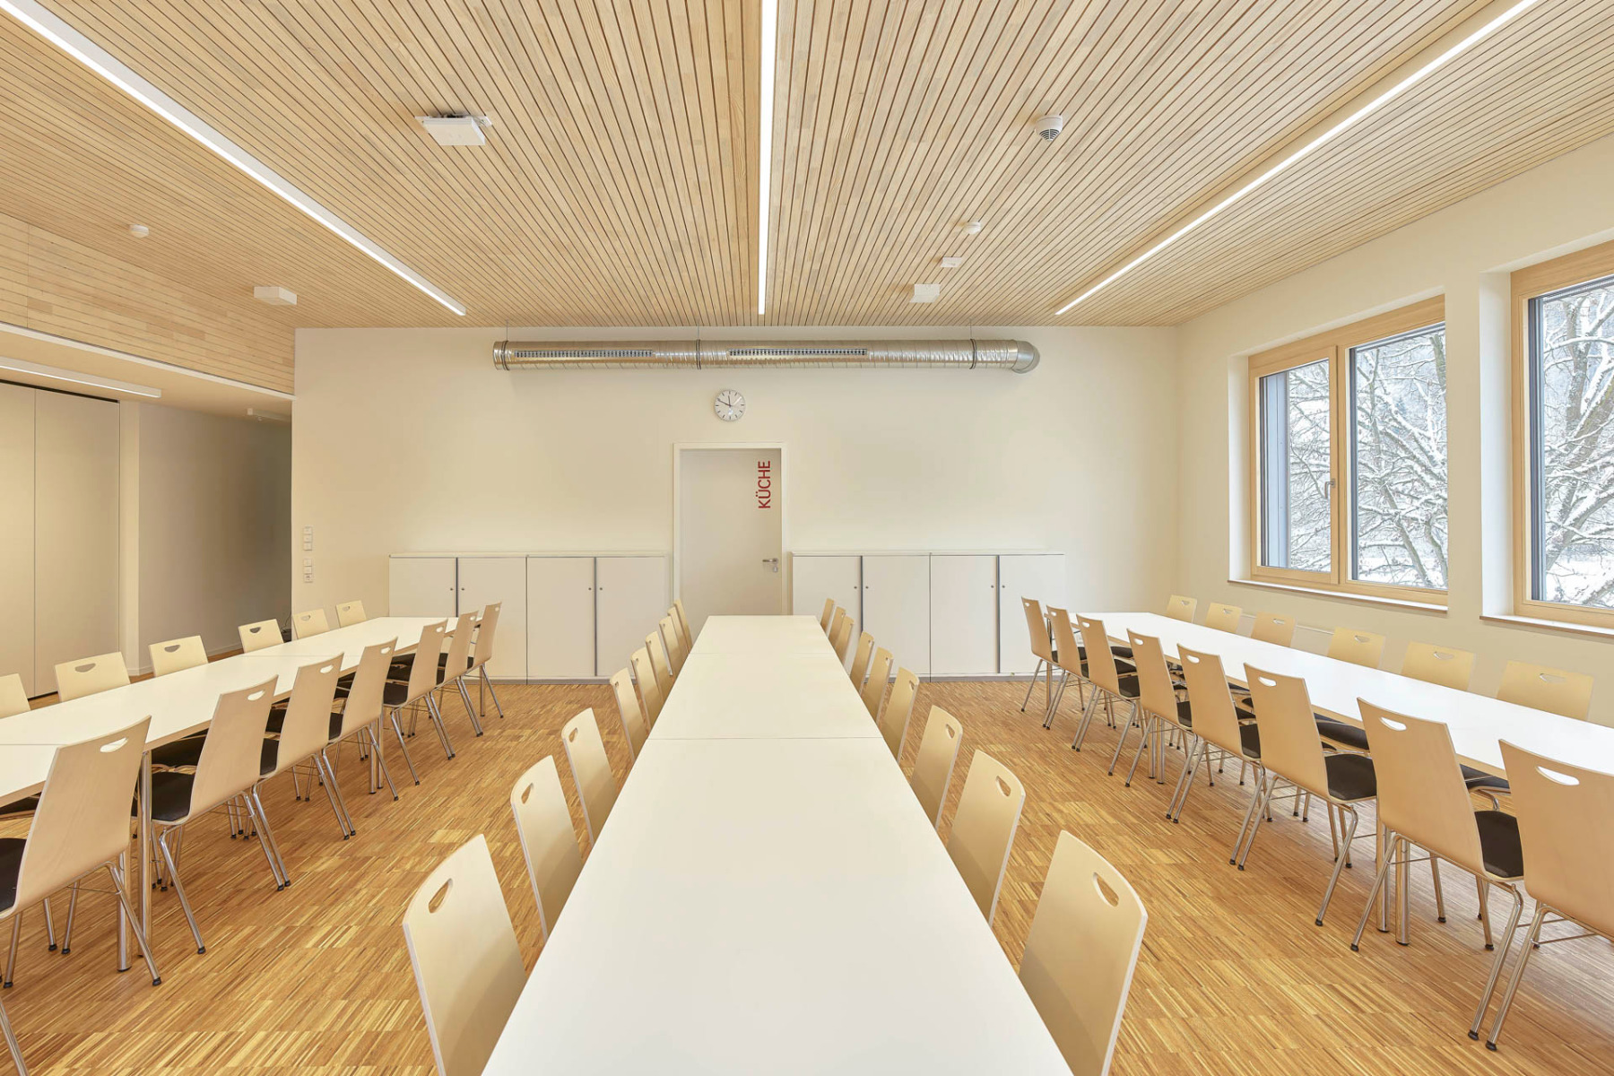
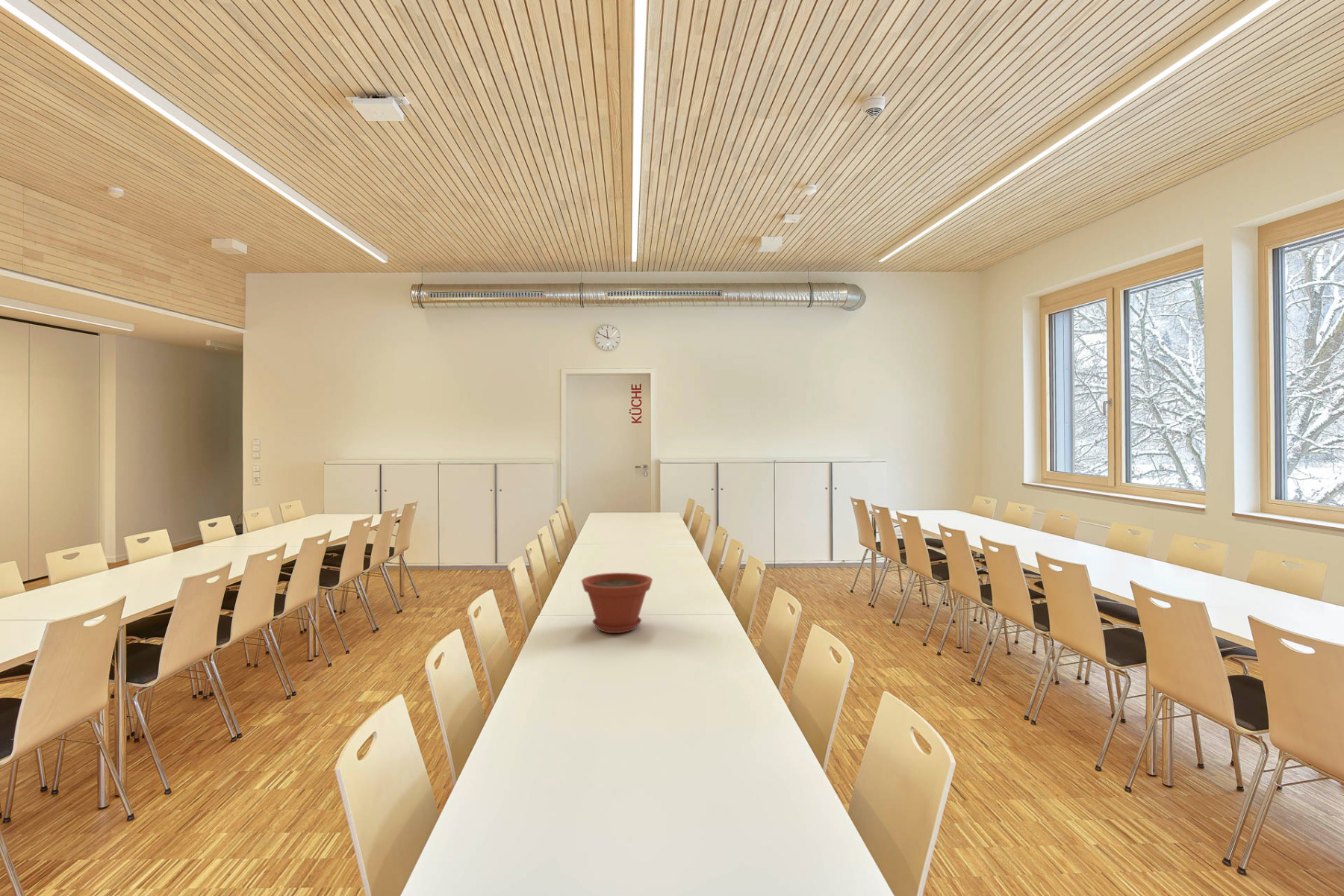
+ plant pot [580,572,653,634]
